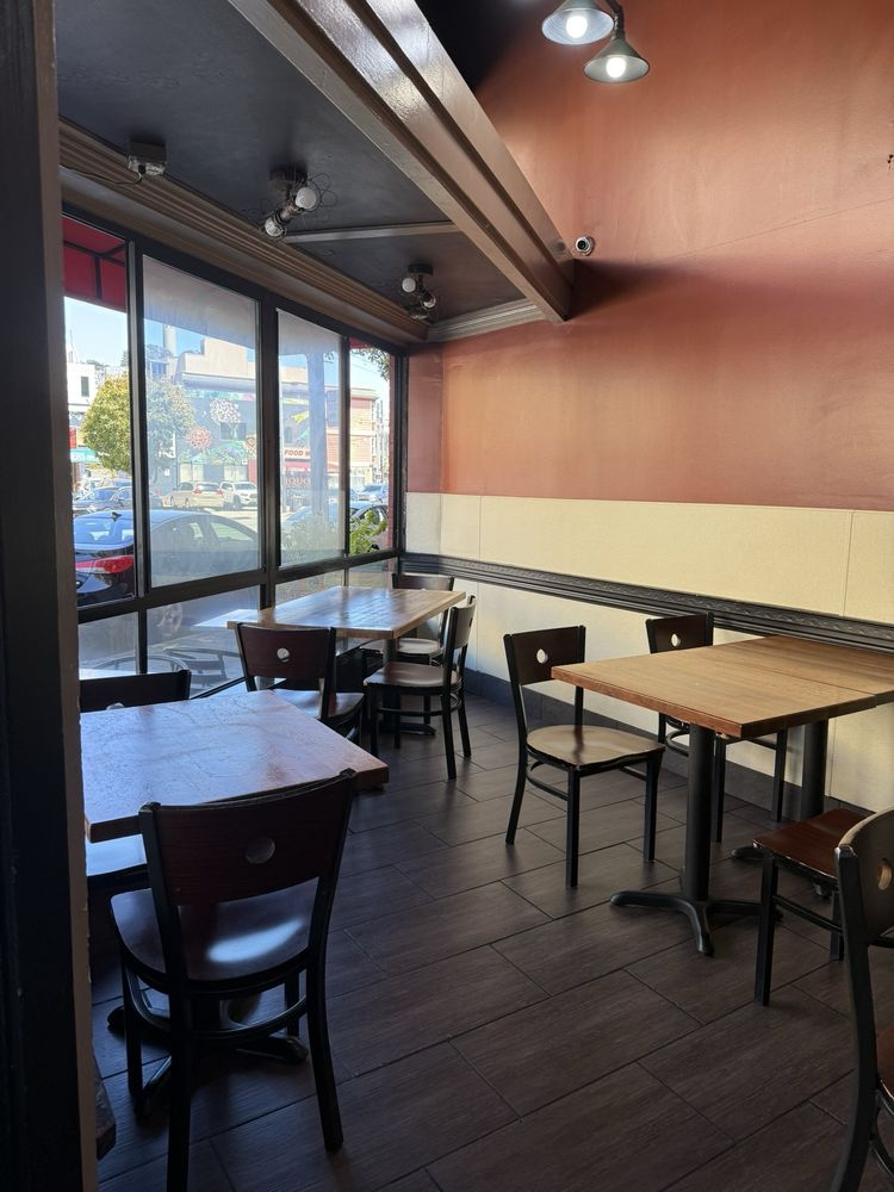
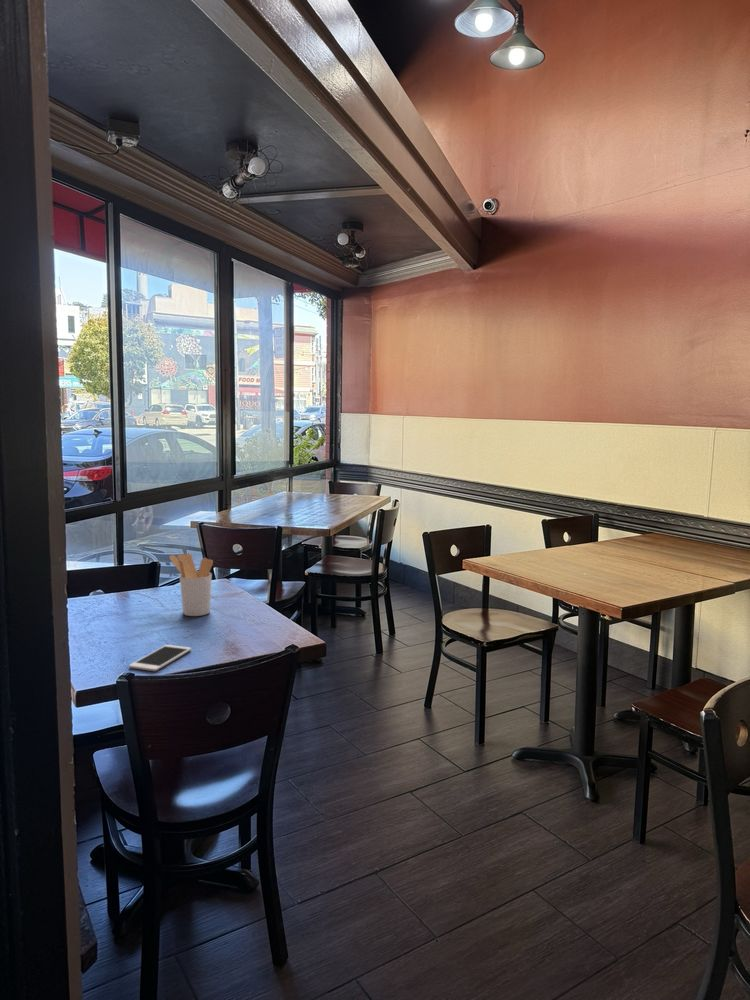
+ cell phone [128,644,192,672]
+ utensil holder [168,552,214,617]
